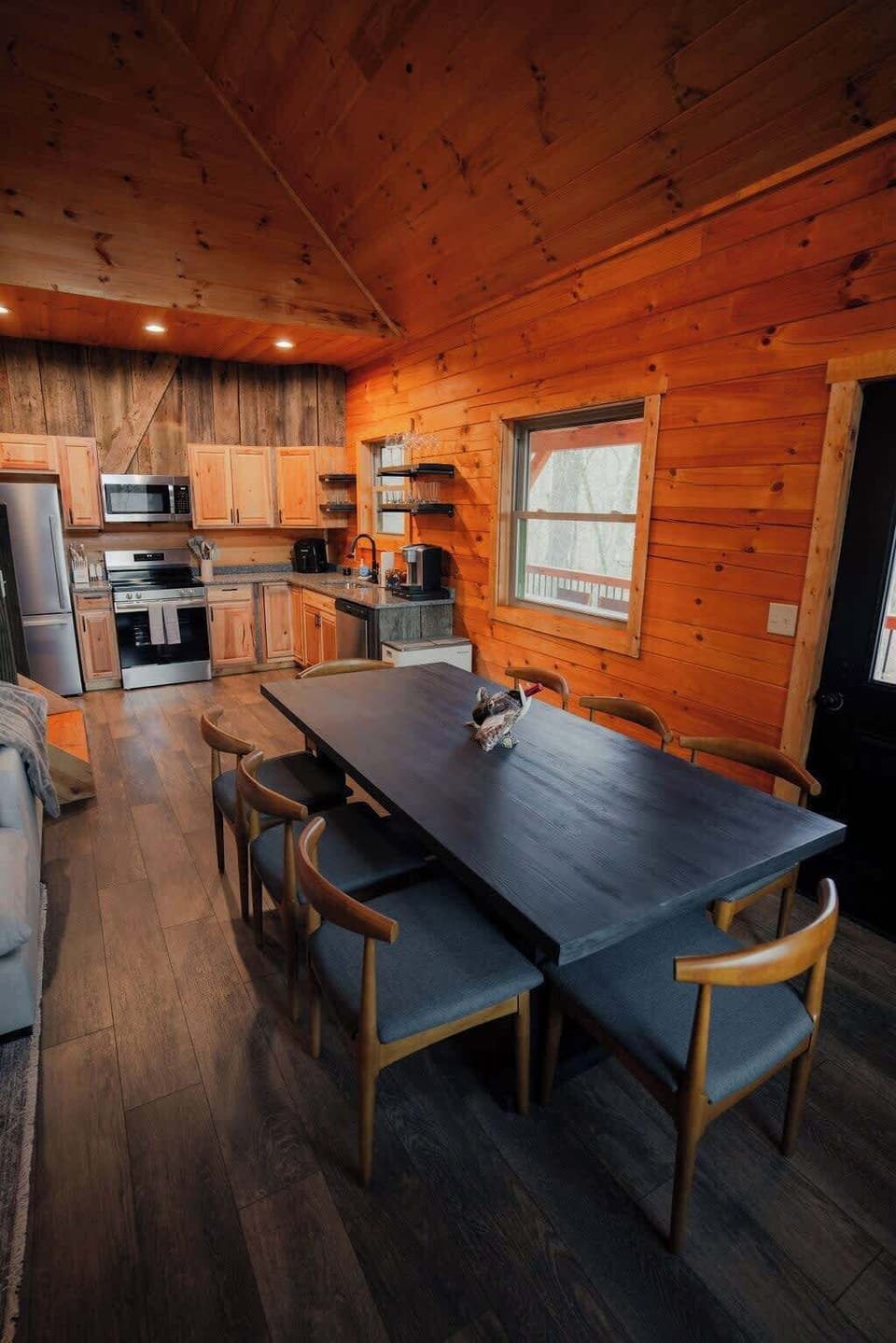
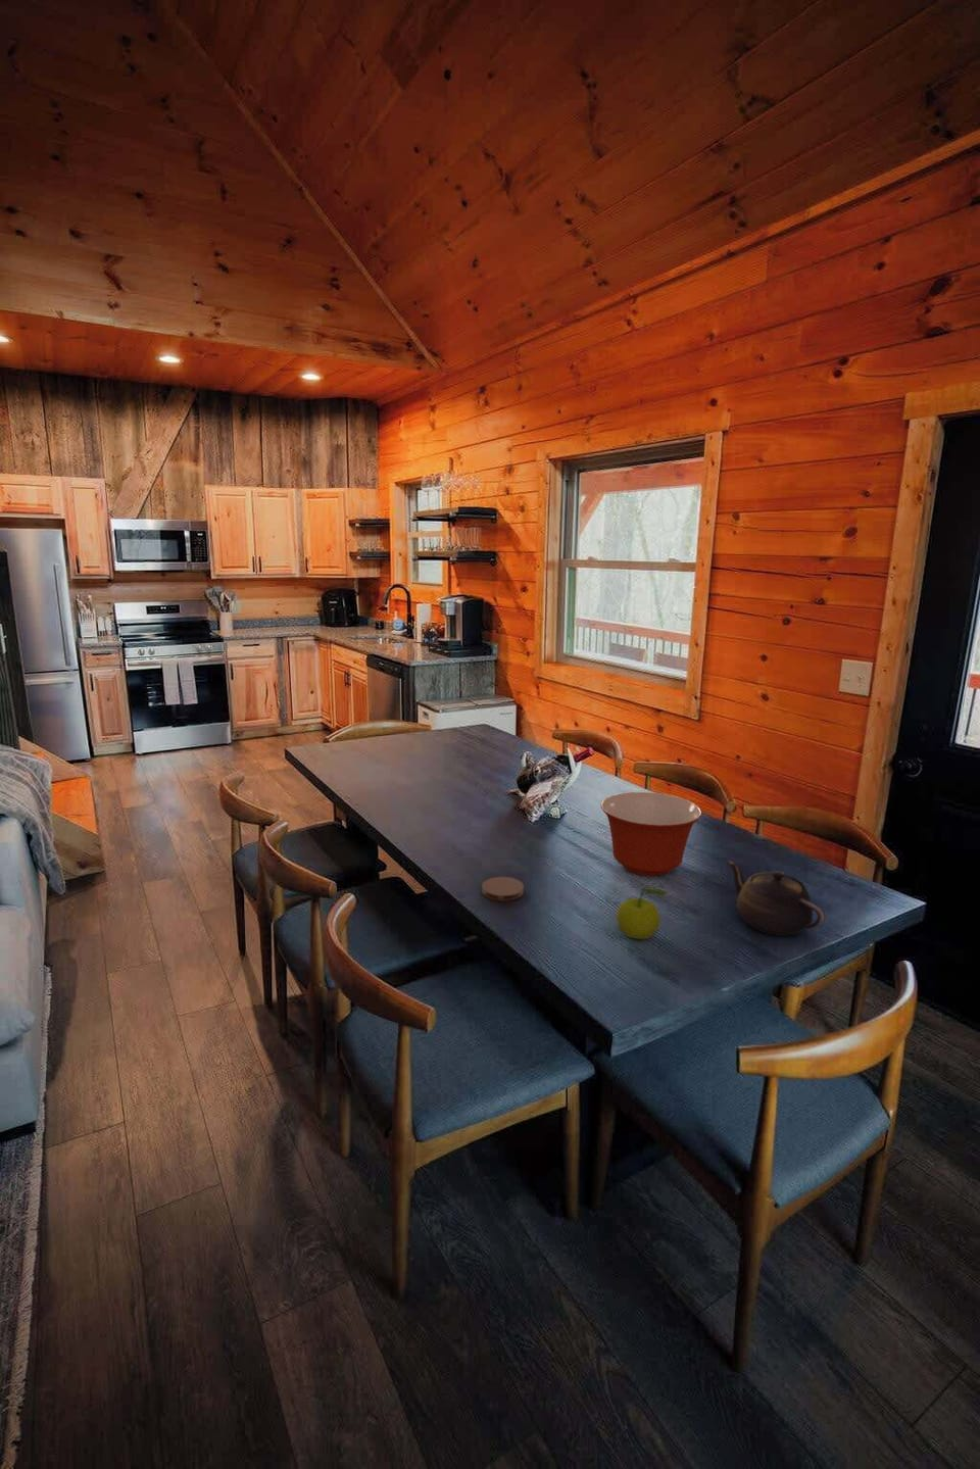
+ coaster [481,876,525,902]
+ fruit [616,886,668,941]
+ teapot [727,861,827,937]
+ mixing bowl [600,791,702,877]
